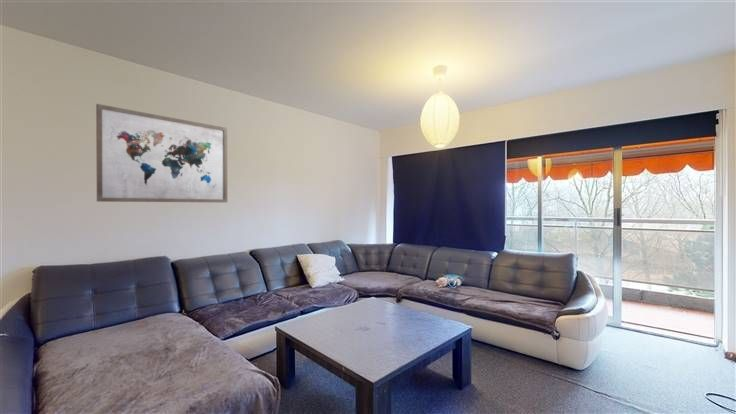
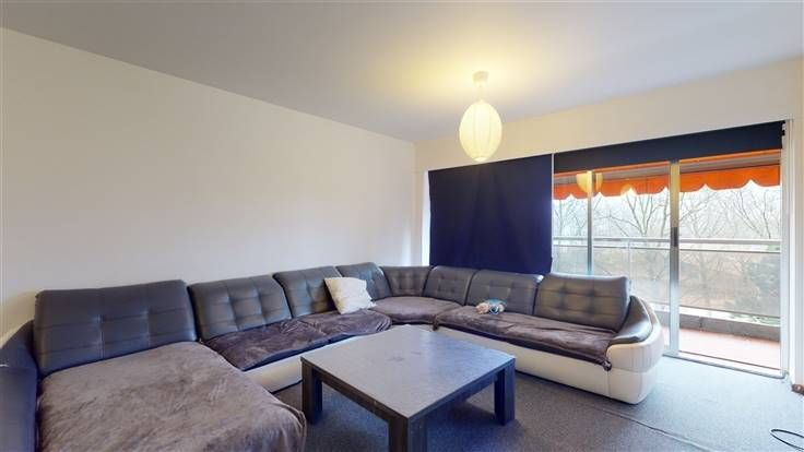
- wall art [95,103,228,204]
